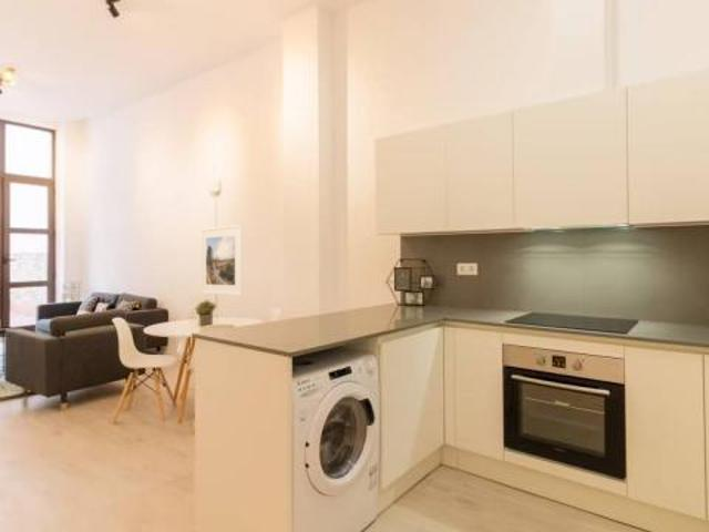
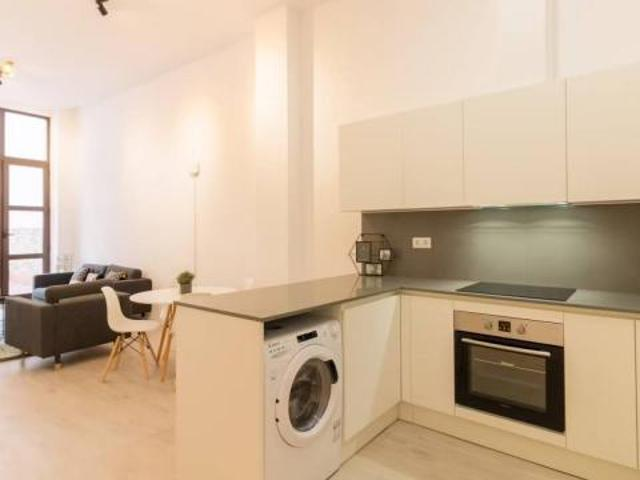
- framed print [199,224,244,297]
